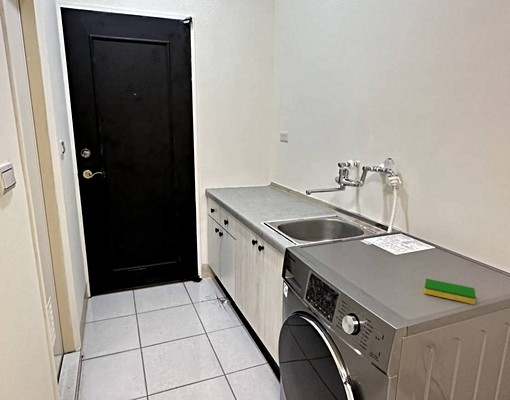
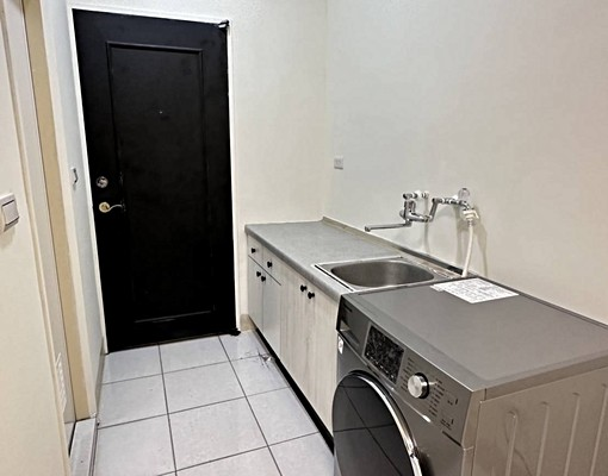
- dish sponge [423,278,477,305]
